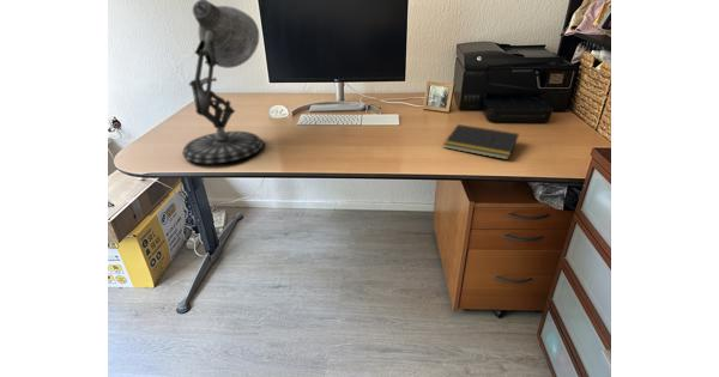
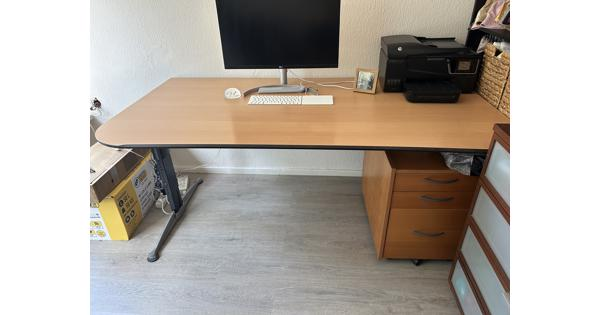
- notepad [442,123,520,160]
- desk lamp [181,0,265,165]
